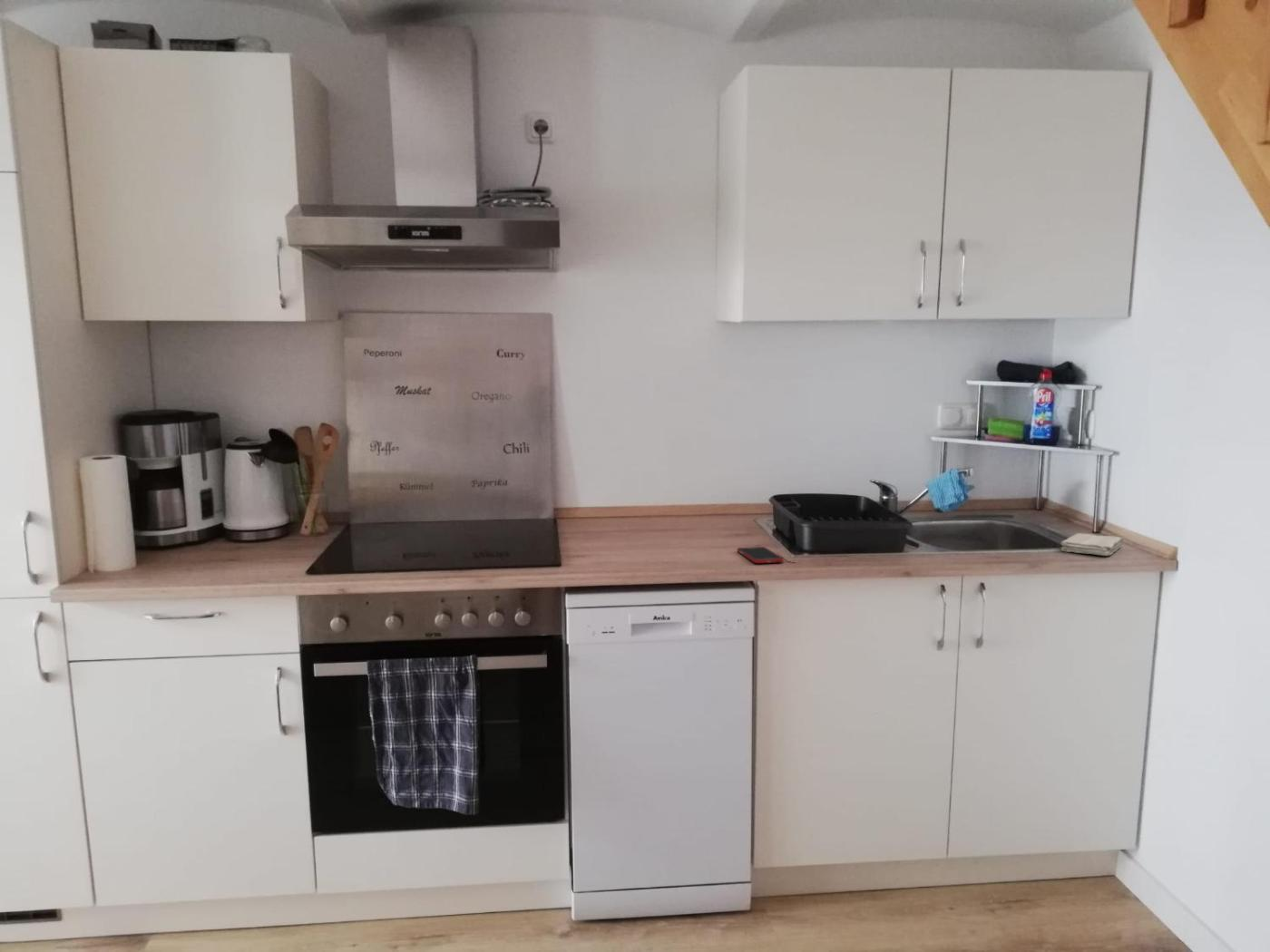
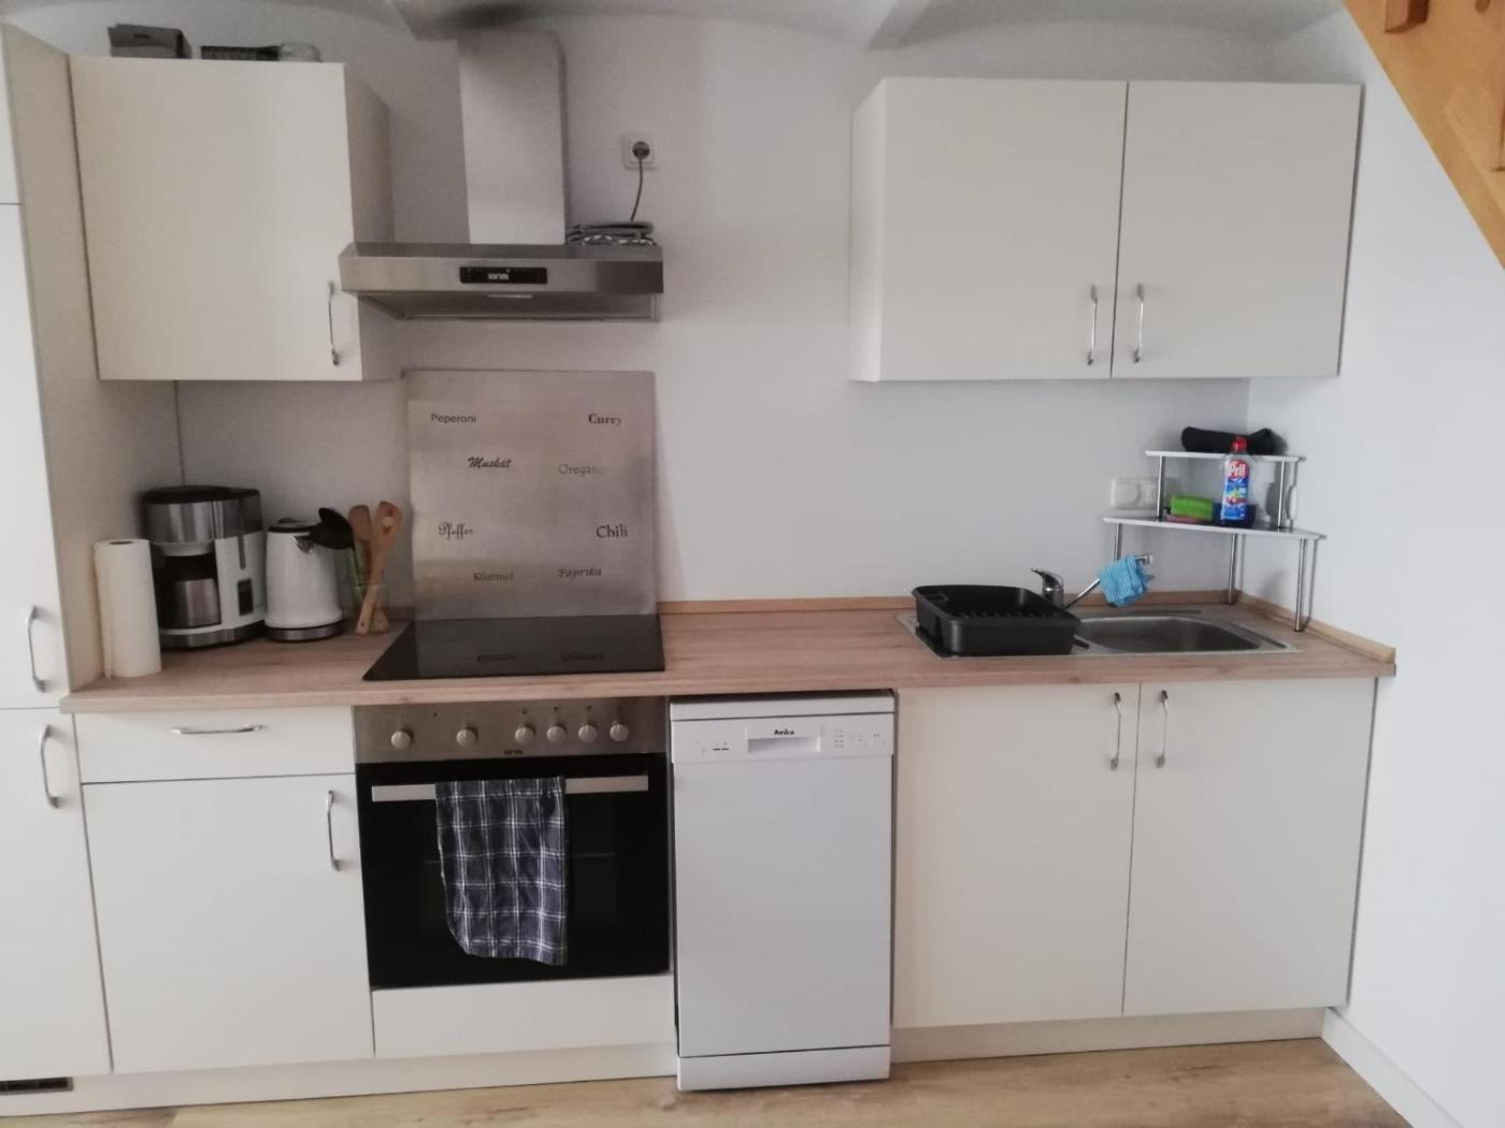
- washcloth [1060,532,1124,557]
- cell phone [737,546,785,564]
